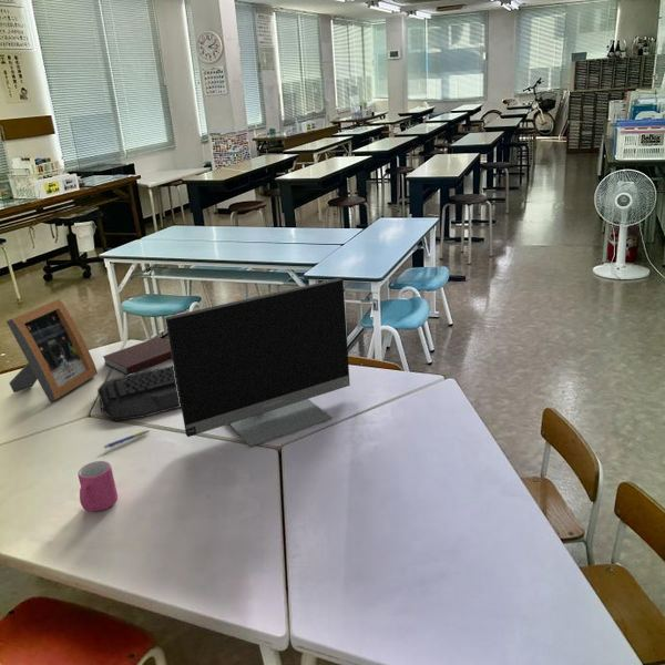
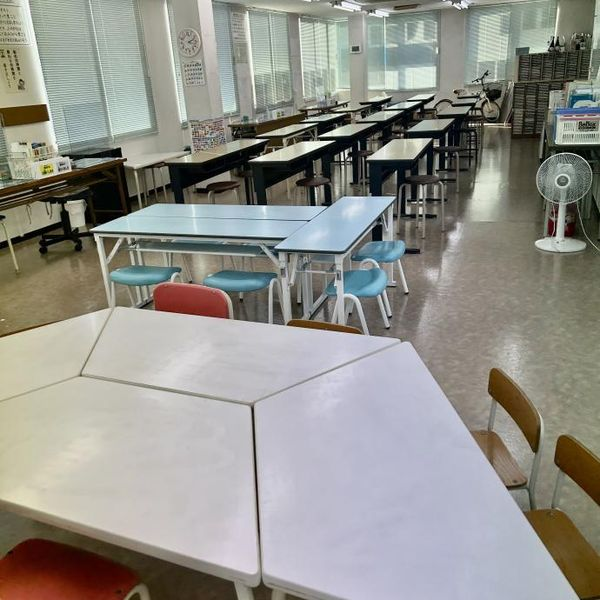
- pen [103,429,151,449]
- picture frame [6,298,99,402]
- monitor [164,277,351,448]
- mug [76,460,119,512]
- keyboard [96,364,181,422]
- notebook [102,336,172,376]
